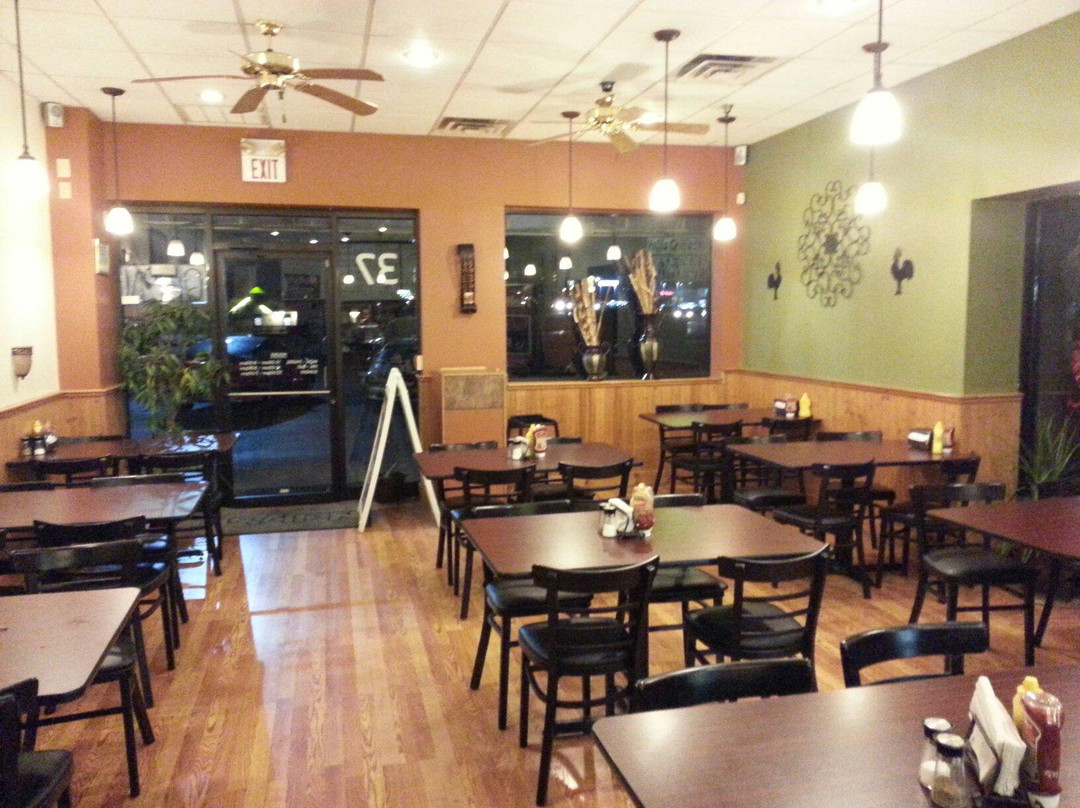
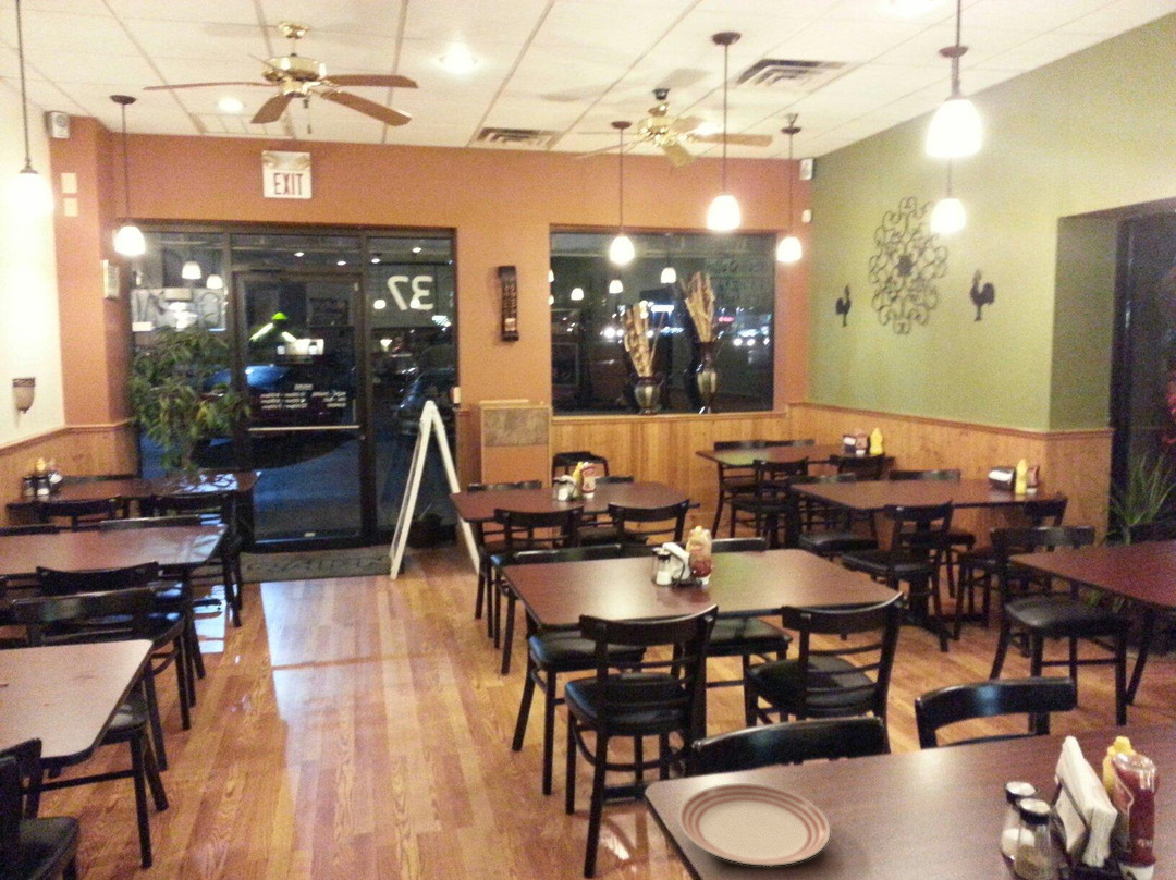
+ dinner plate [677,782,831,867]
